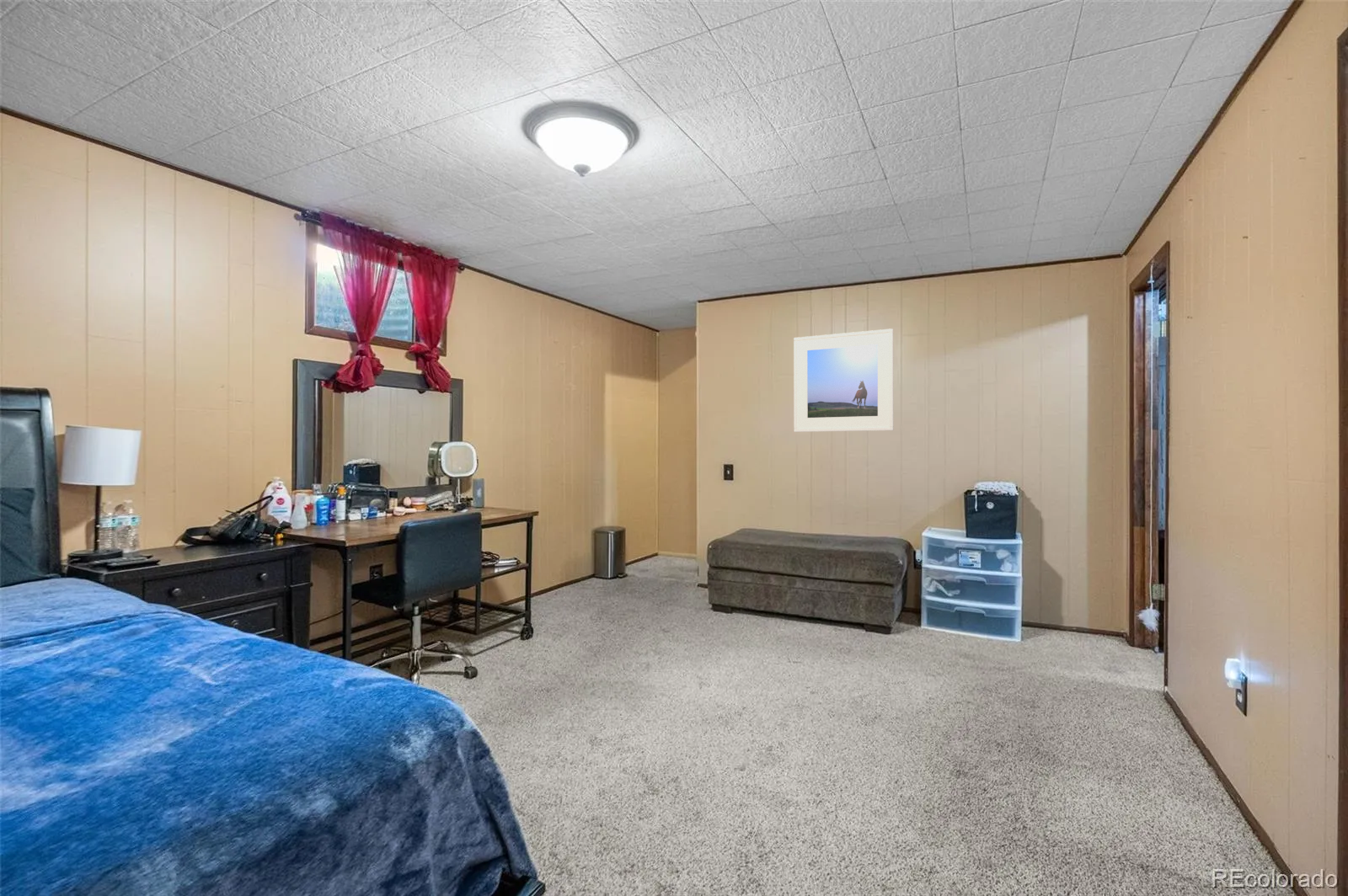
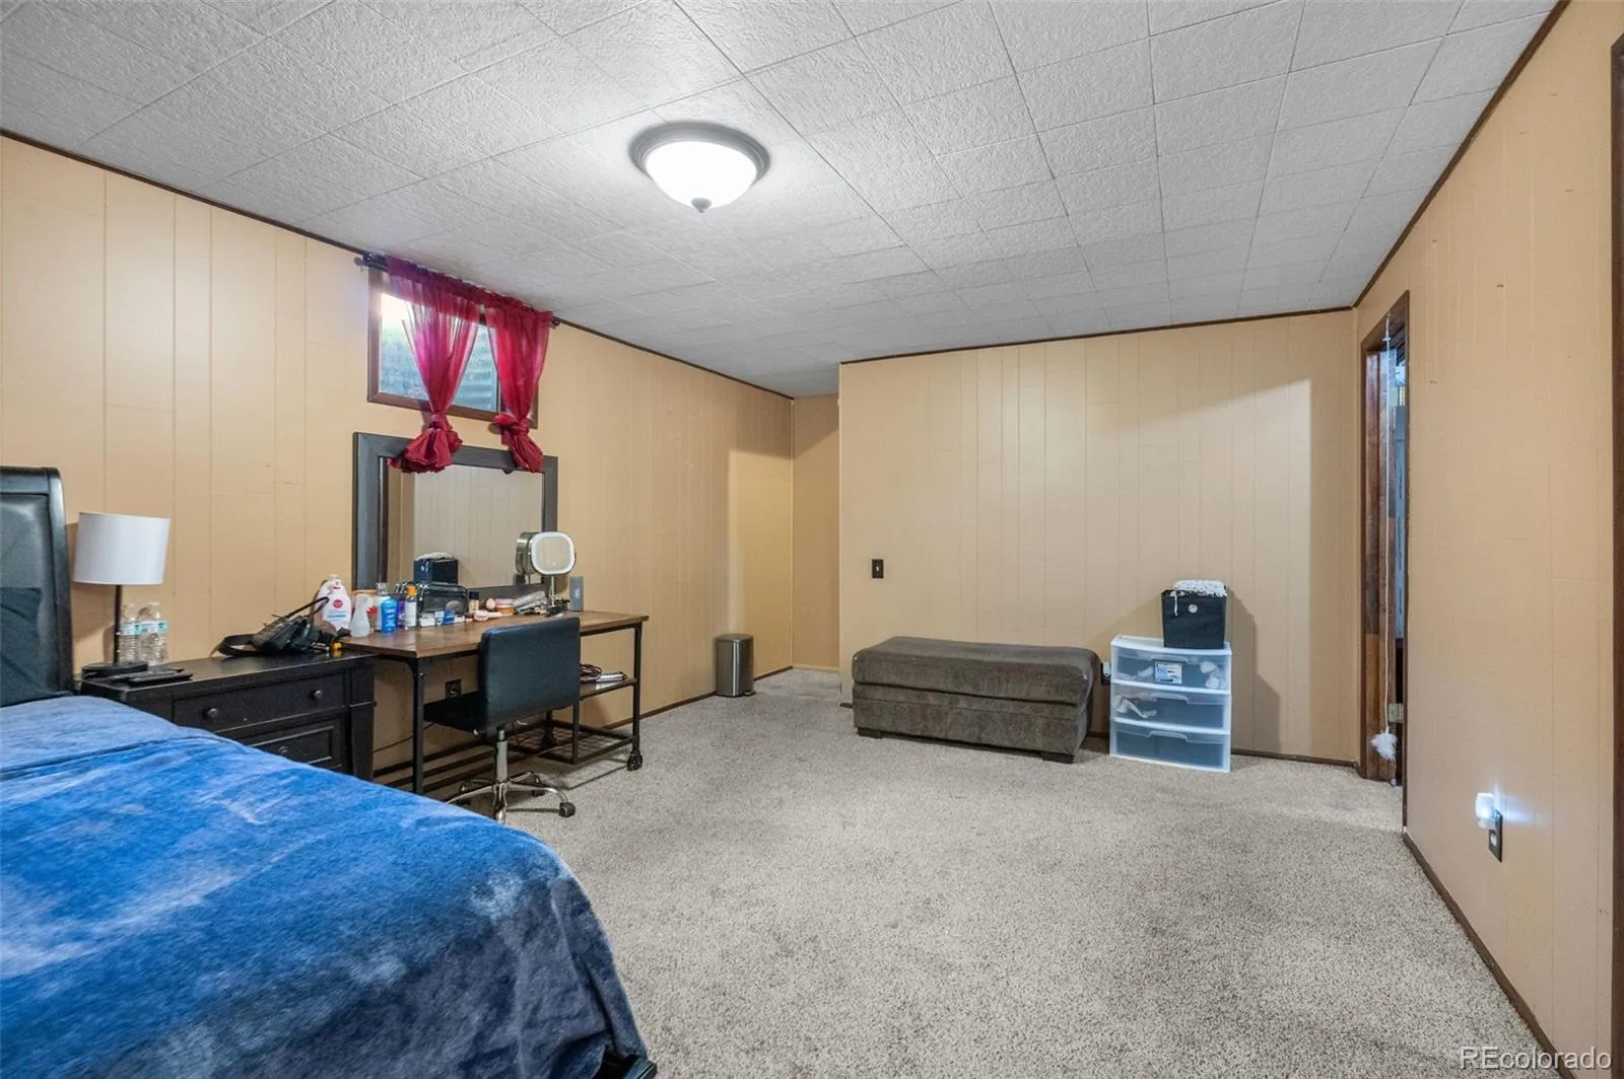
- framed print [793,328,895,433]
